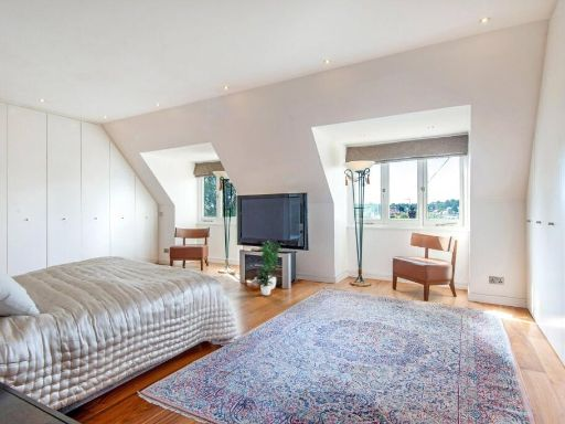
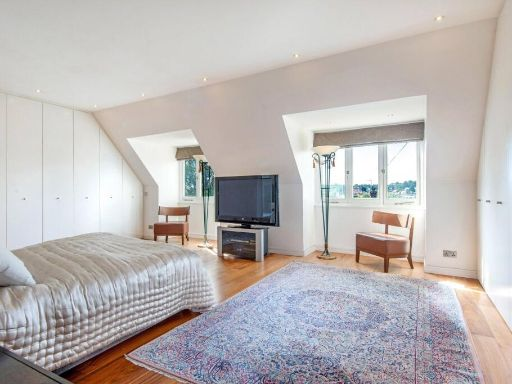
- potted plant [253,240,281,296]
